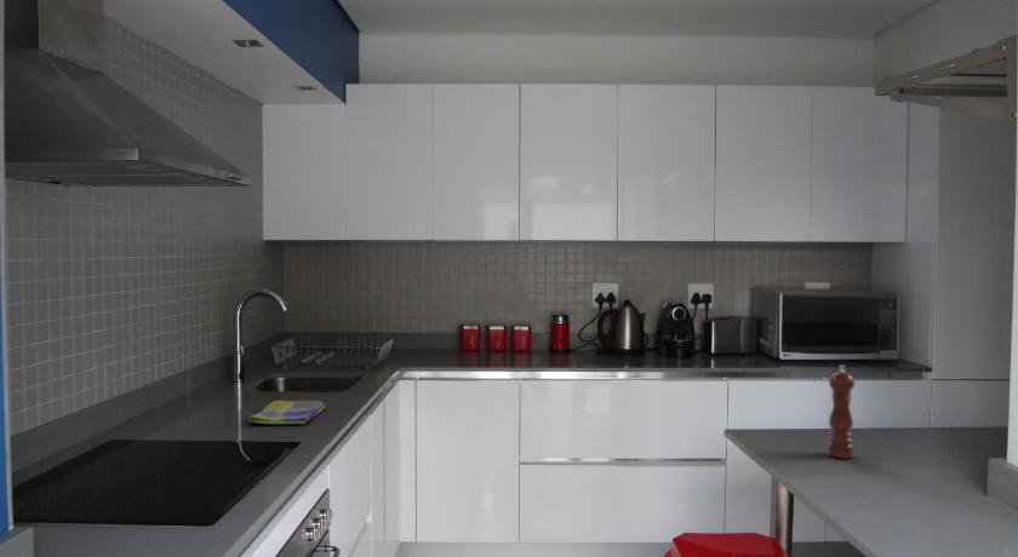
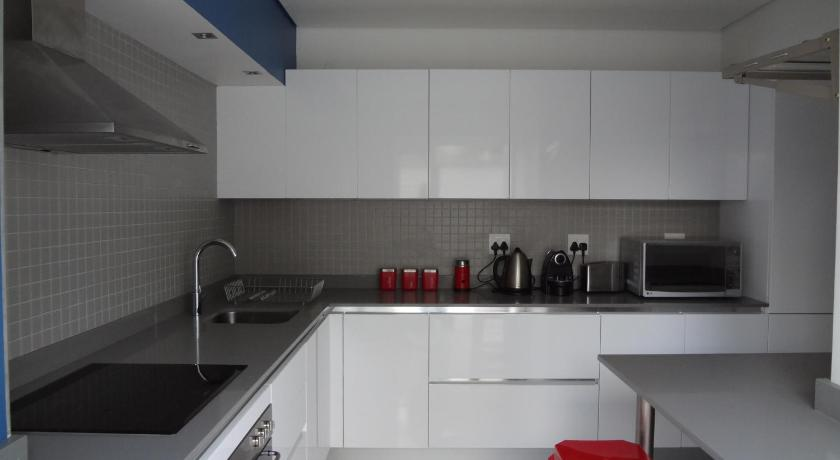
- dish towel [247,400,326,425]
- pepper mill [827,364,856,459]
